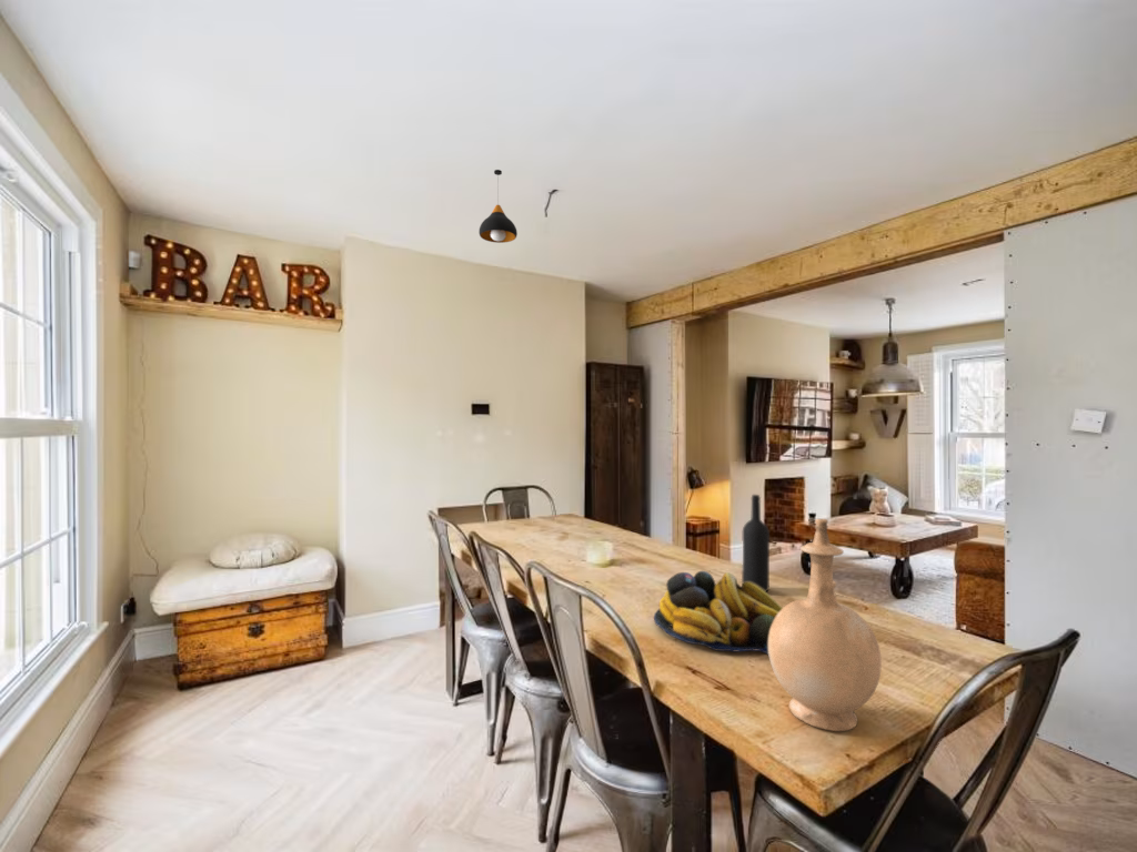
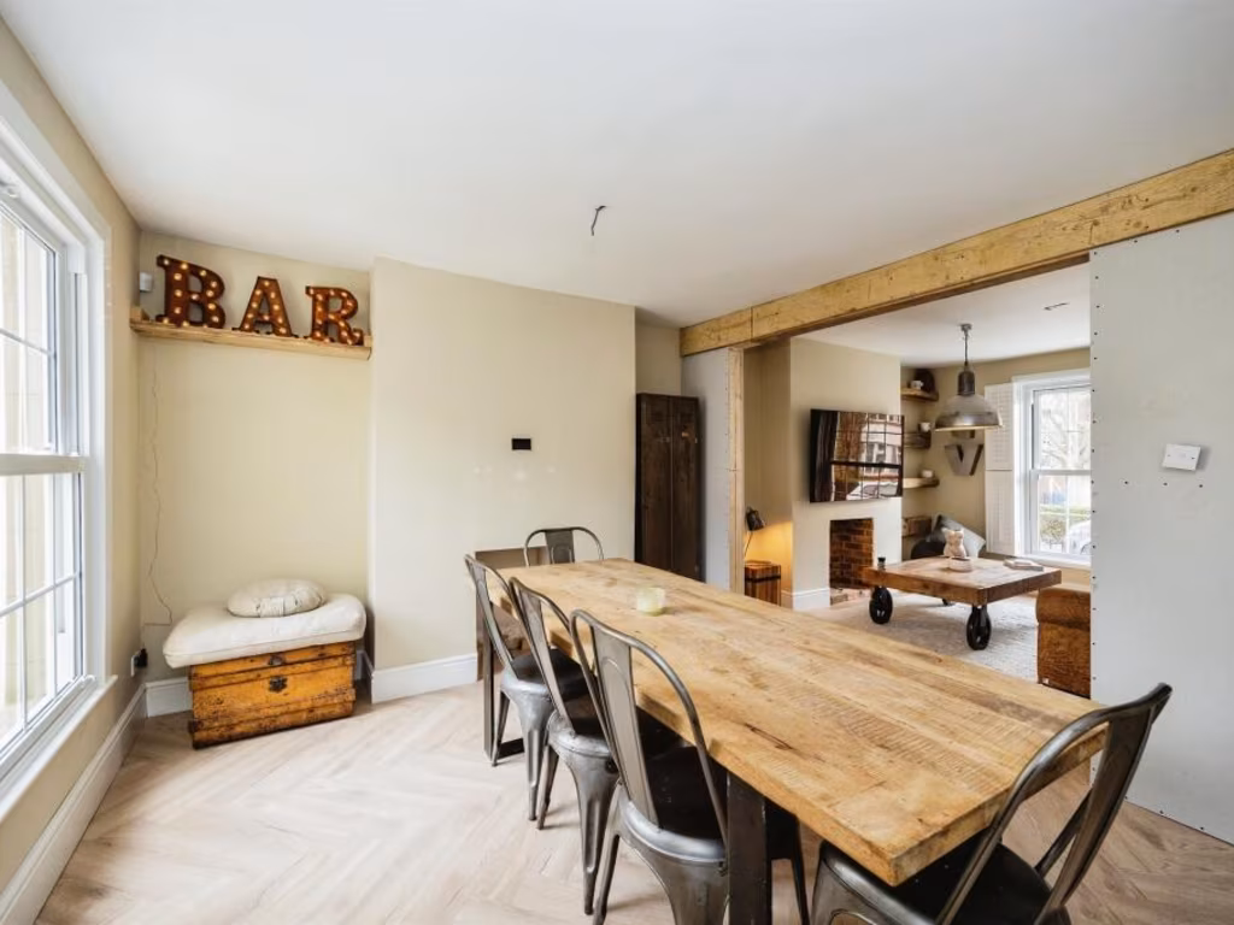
- wine bottle [741,494,771,594]
- vase [768,518,883,732]
- pendant light [477,169,519,244]
- fruit bowl [653,570,783,656]
